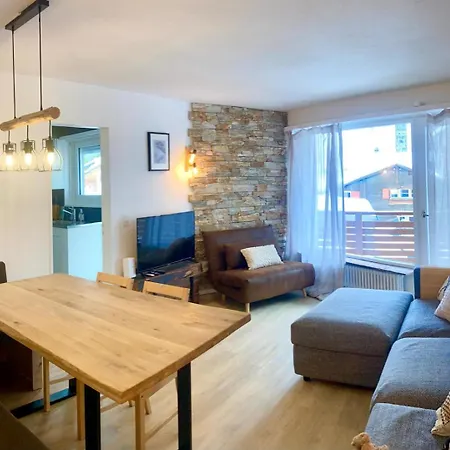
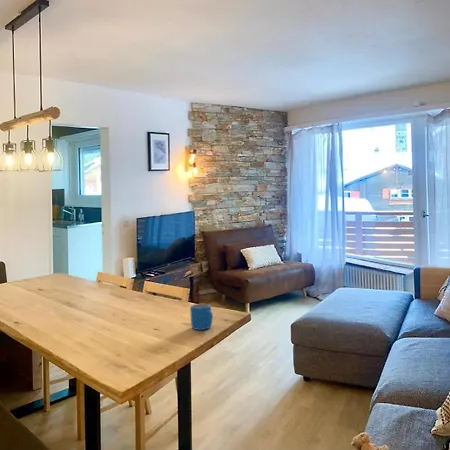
+ mug [189,303,214,331]
